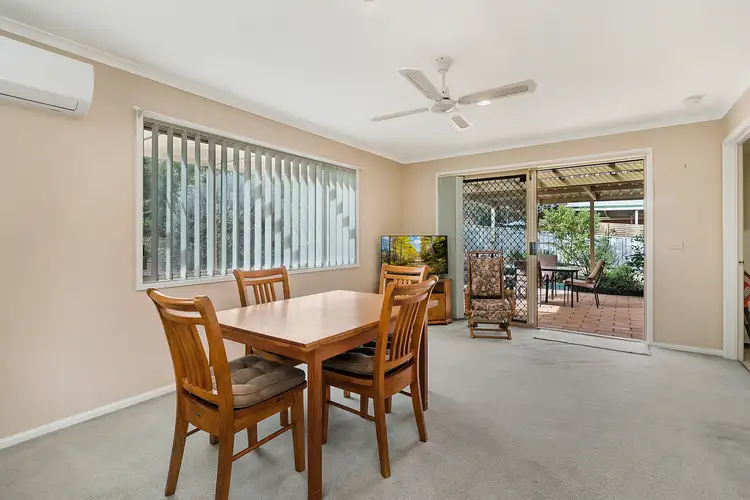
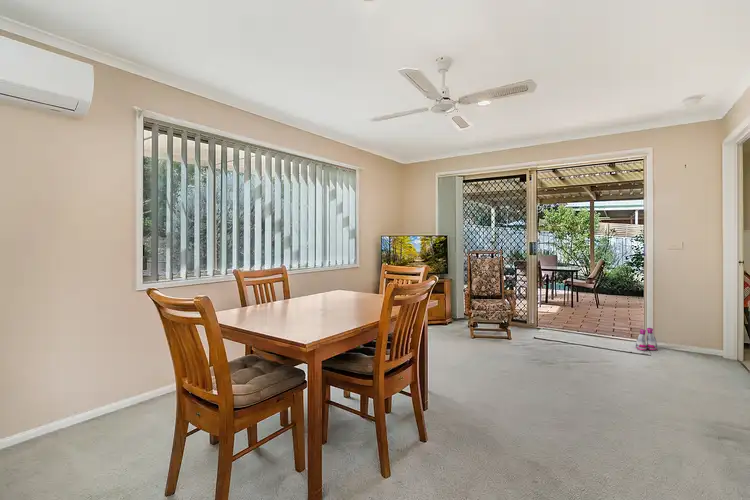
+ boots [635,327,658,352]
